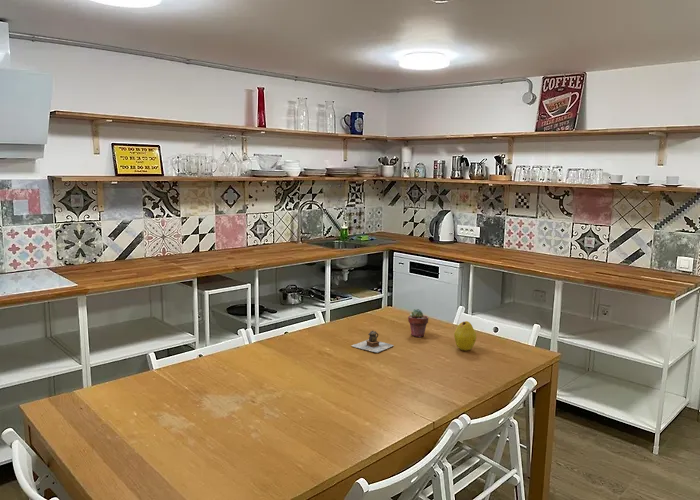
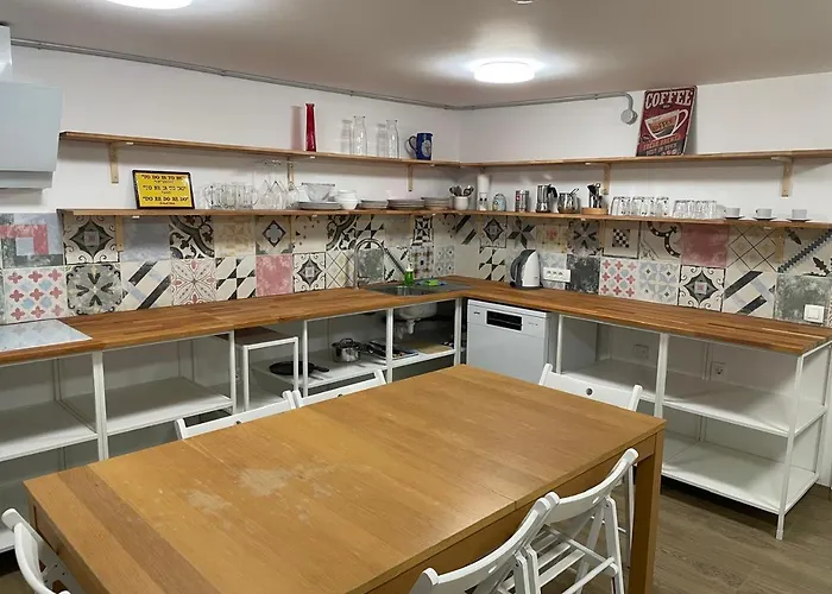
- fruit [453,320,477,351]
- teapot [350,330,394,354]
- potted succulent [407,308,429,338]
